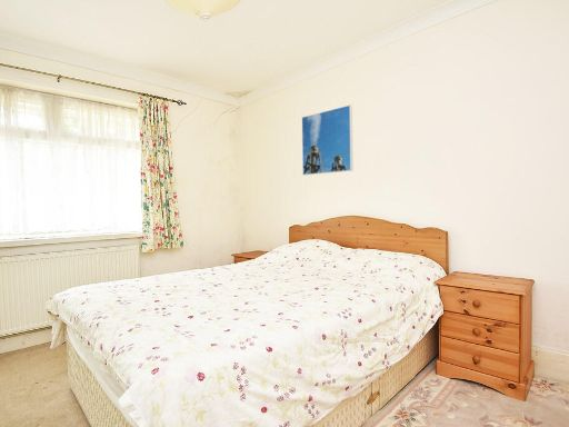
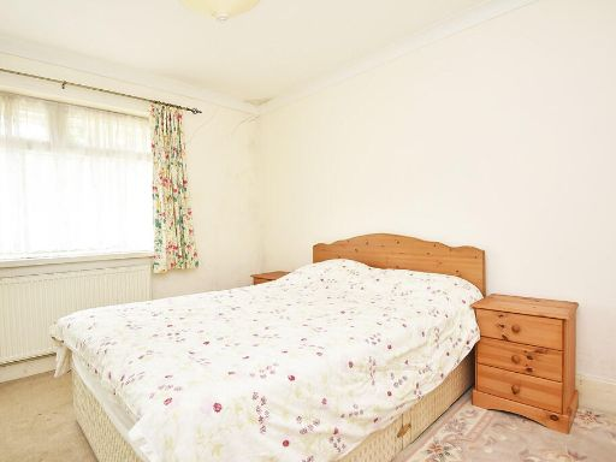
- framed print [301,105,353,176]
